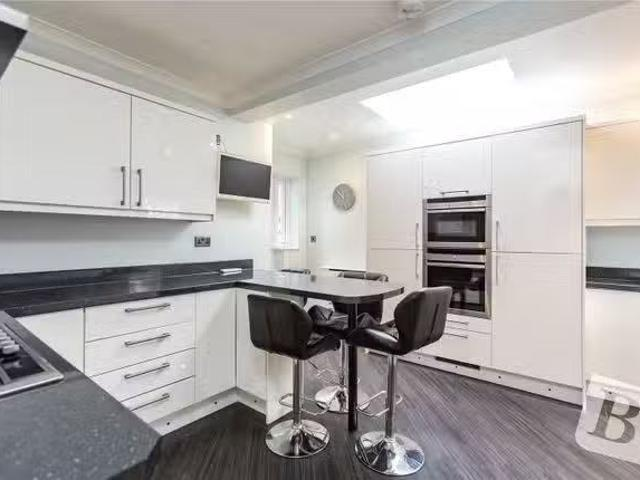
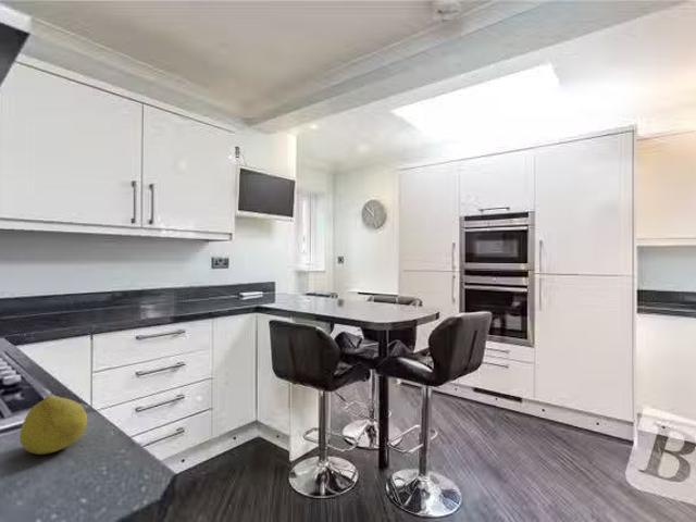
+ lemon [18,395,88,456]
